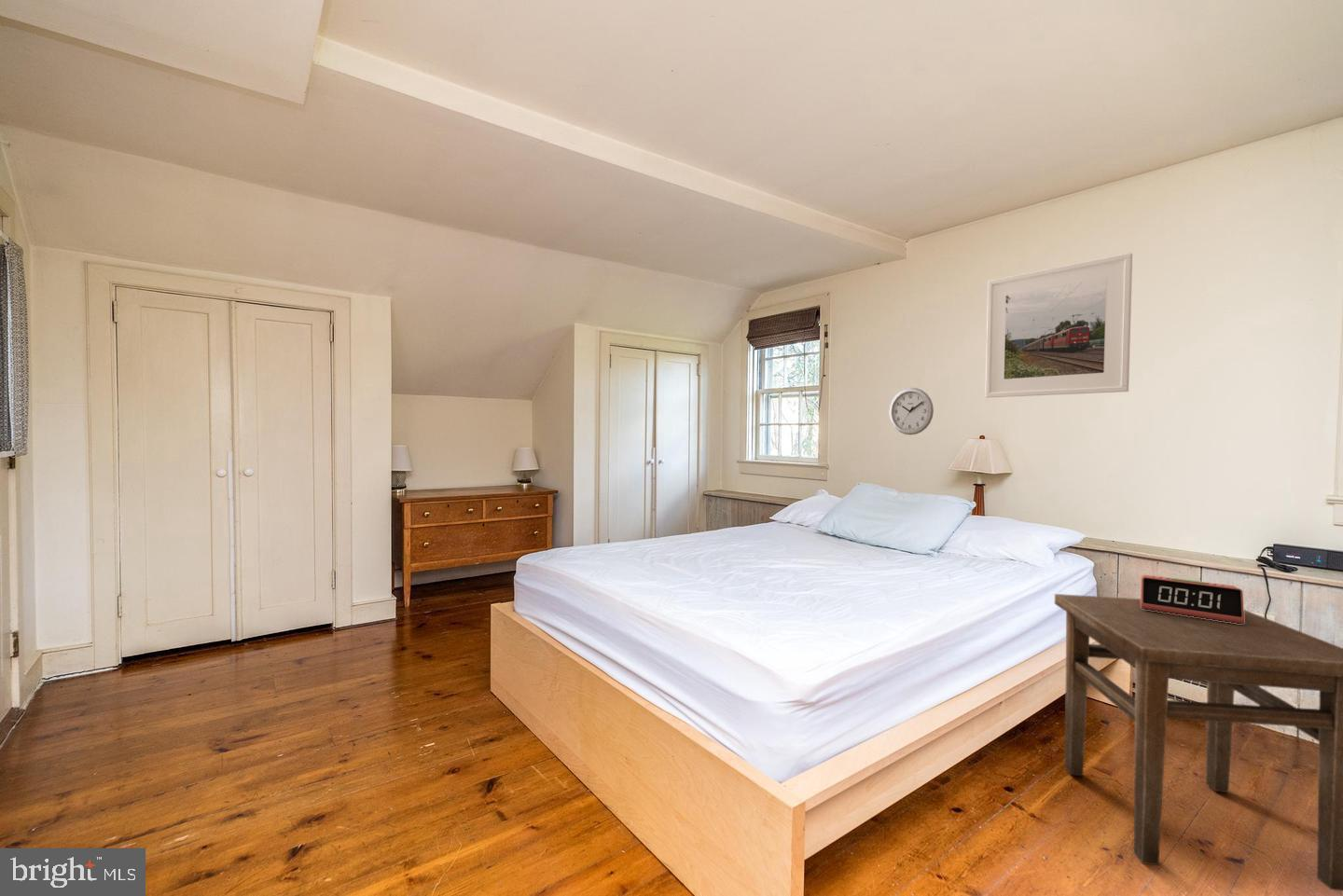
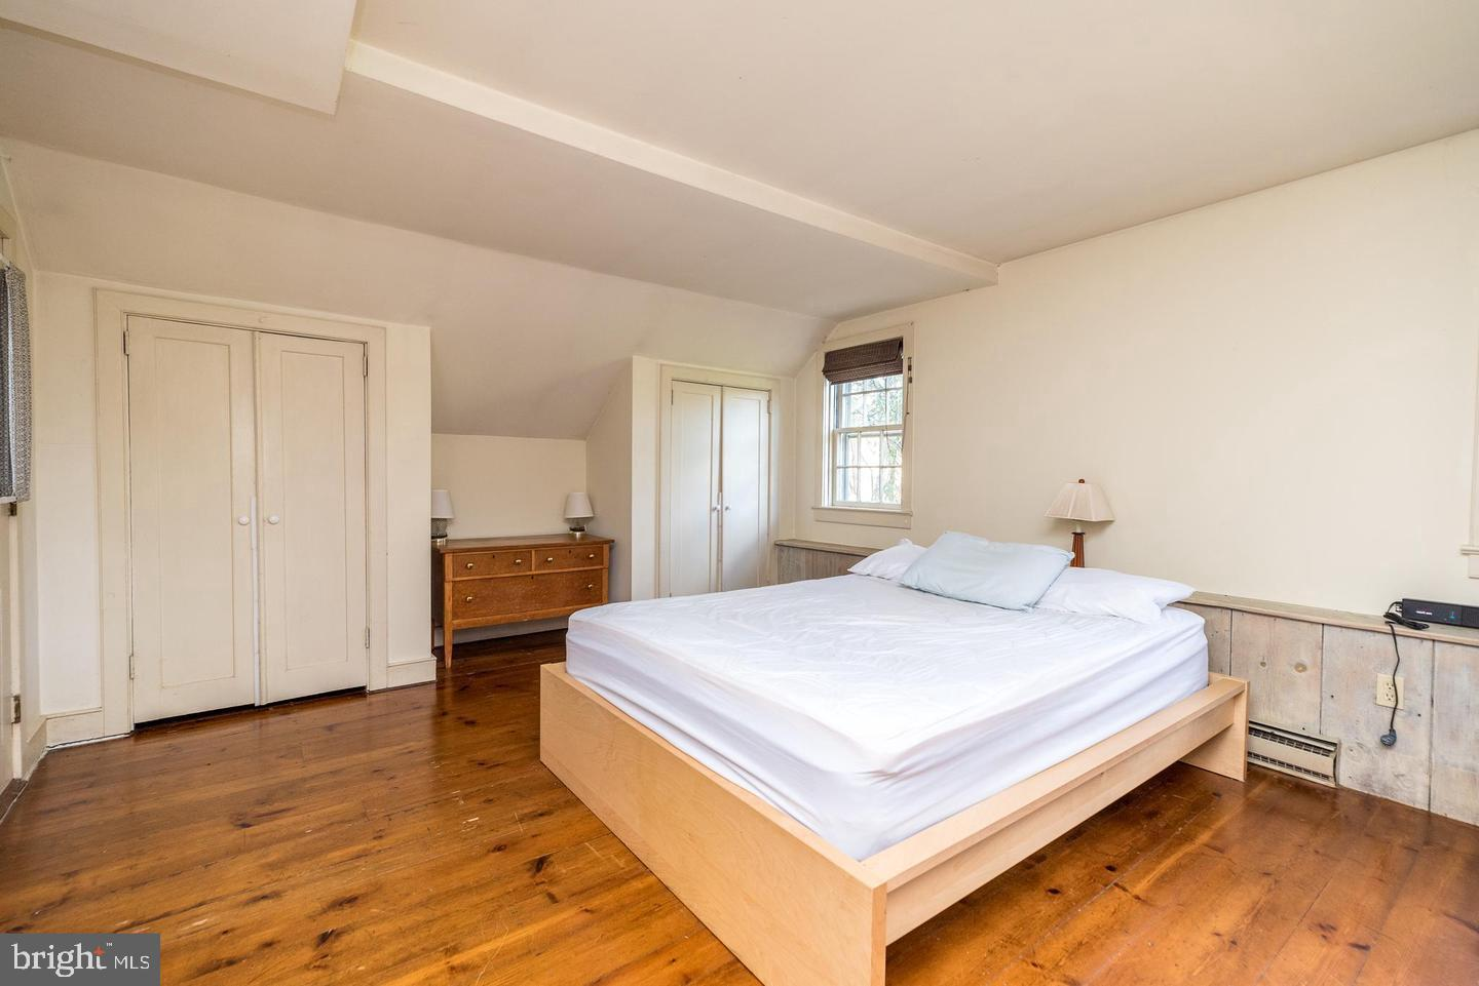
- wall clock [889,387,935,435]
- side table [1054,593,1343,891]
- alarm clock [1140,574,1244,624]
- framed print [984,252,1133,398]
